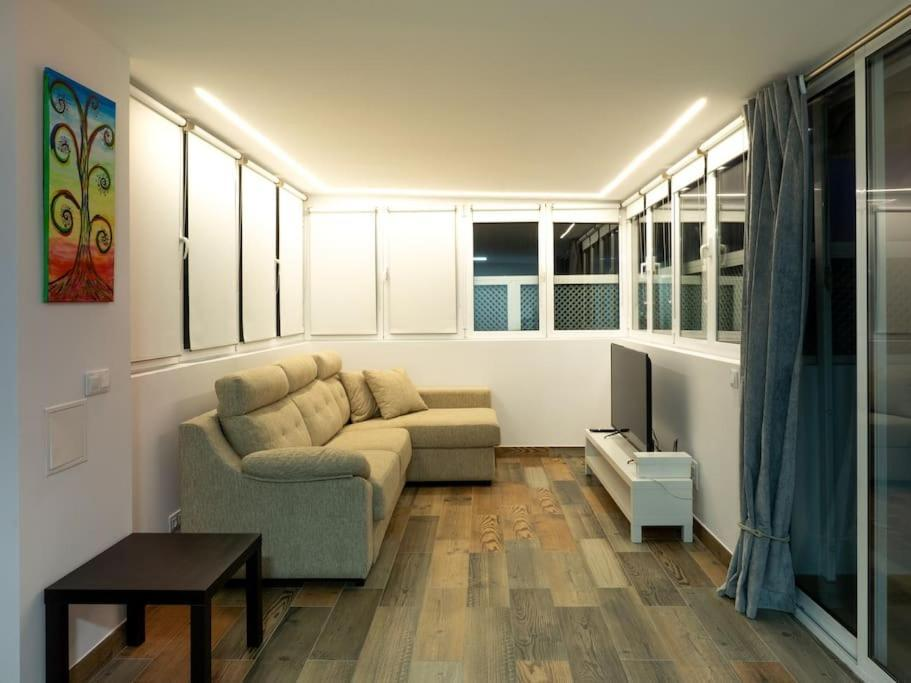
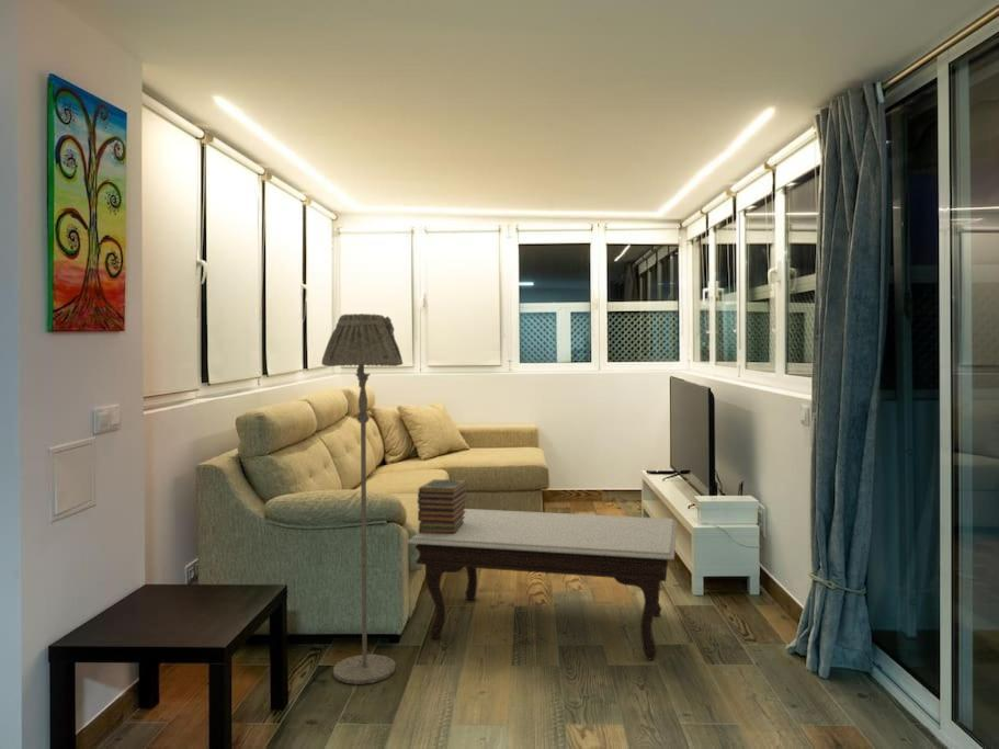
+ book stack [417,478,468,534]
+ floor lamp [320,313,404,685]
+ coffee table [406,508,678,660]
